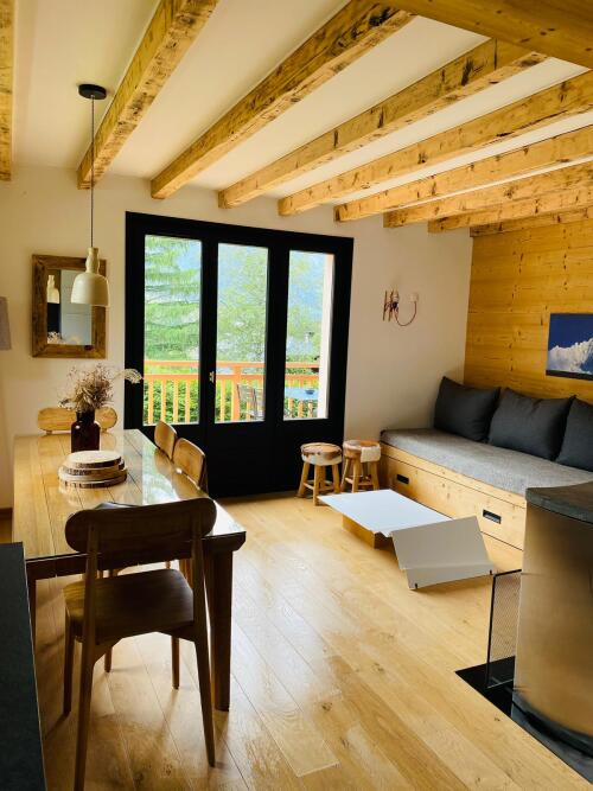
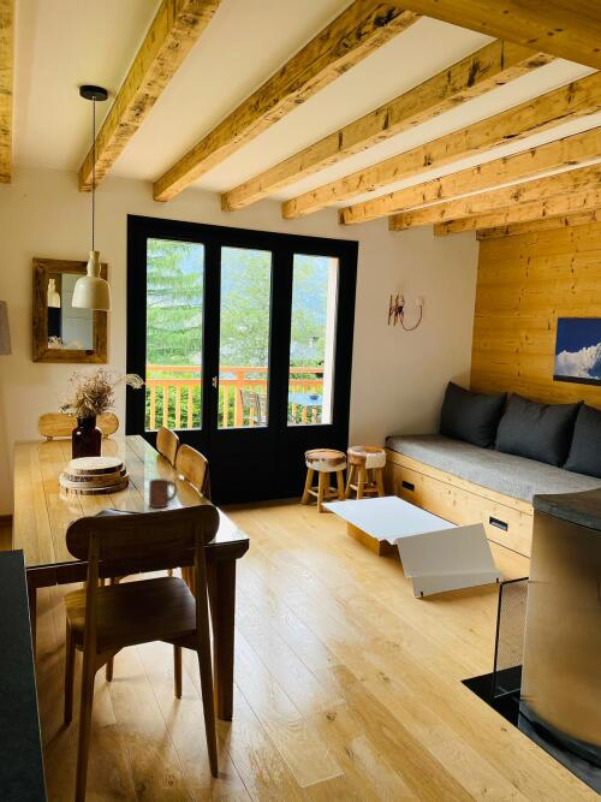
+ cup [148,477,178,509]
